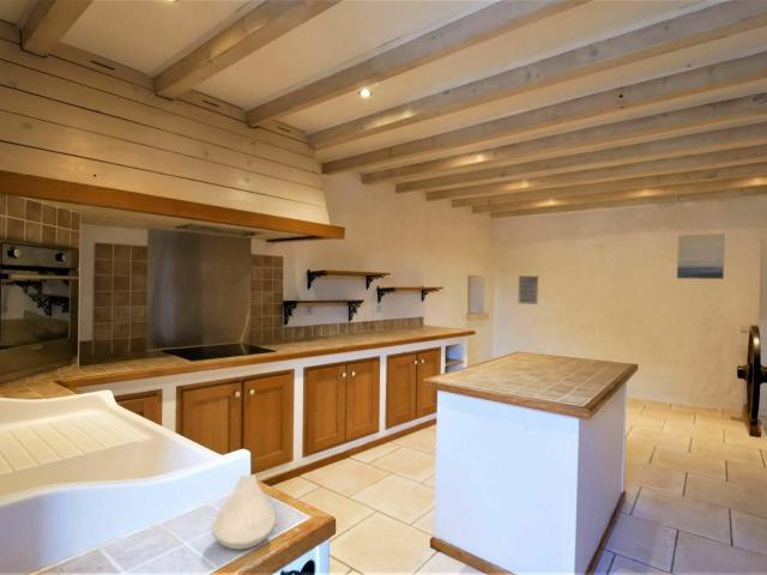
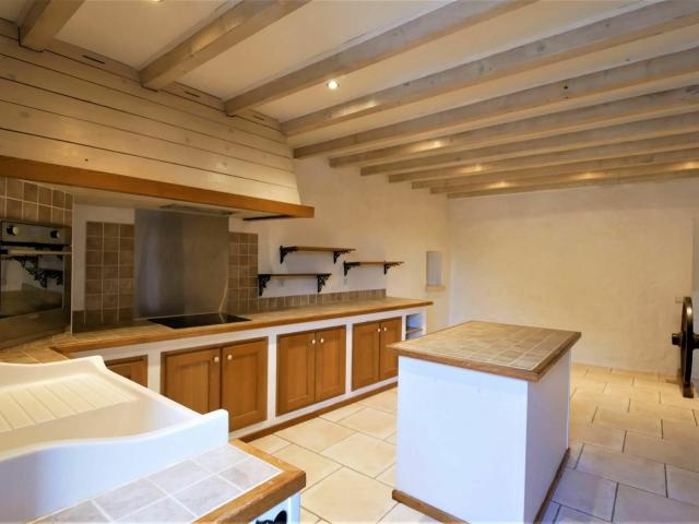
- spoon rest [211,473,277,551]
- wall art [676,232,726,280]
- calendar [518,270,539,305]
